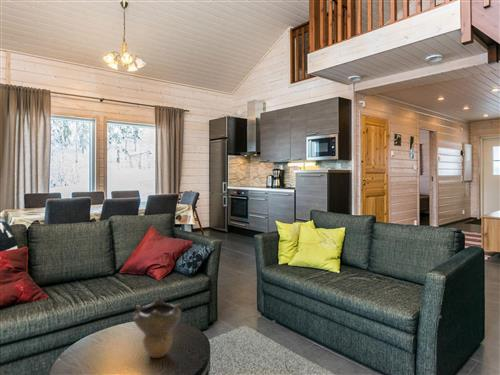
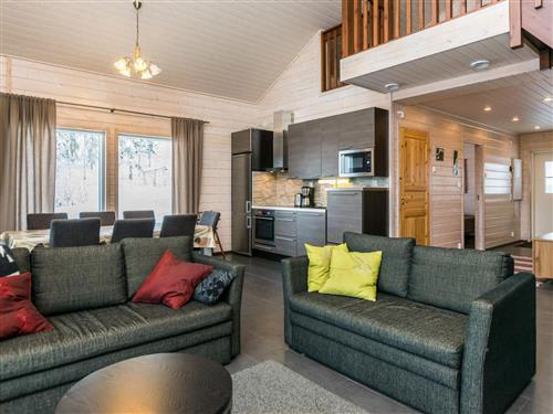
- decorative bowl [131,298,182,359]
